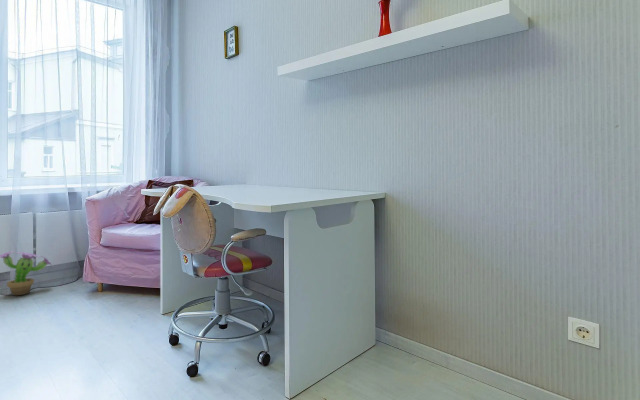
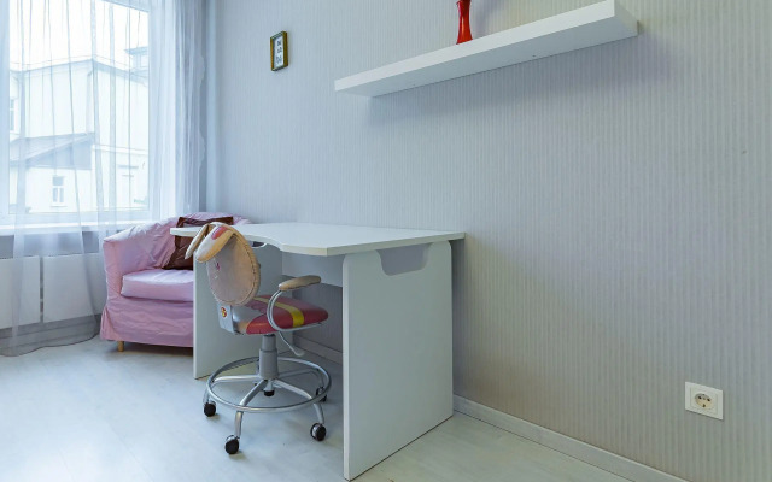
- decorative plant [0,250,54,296]
